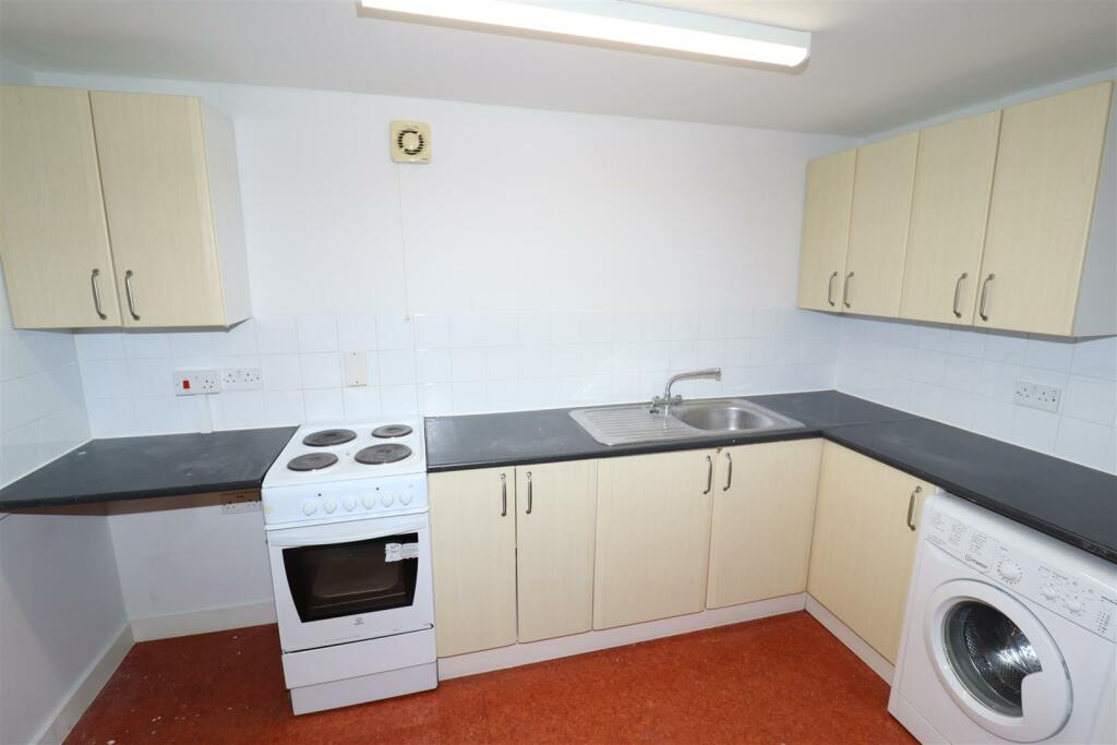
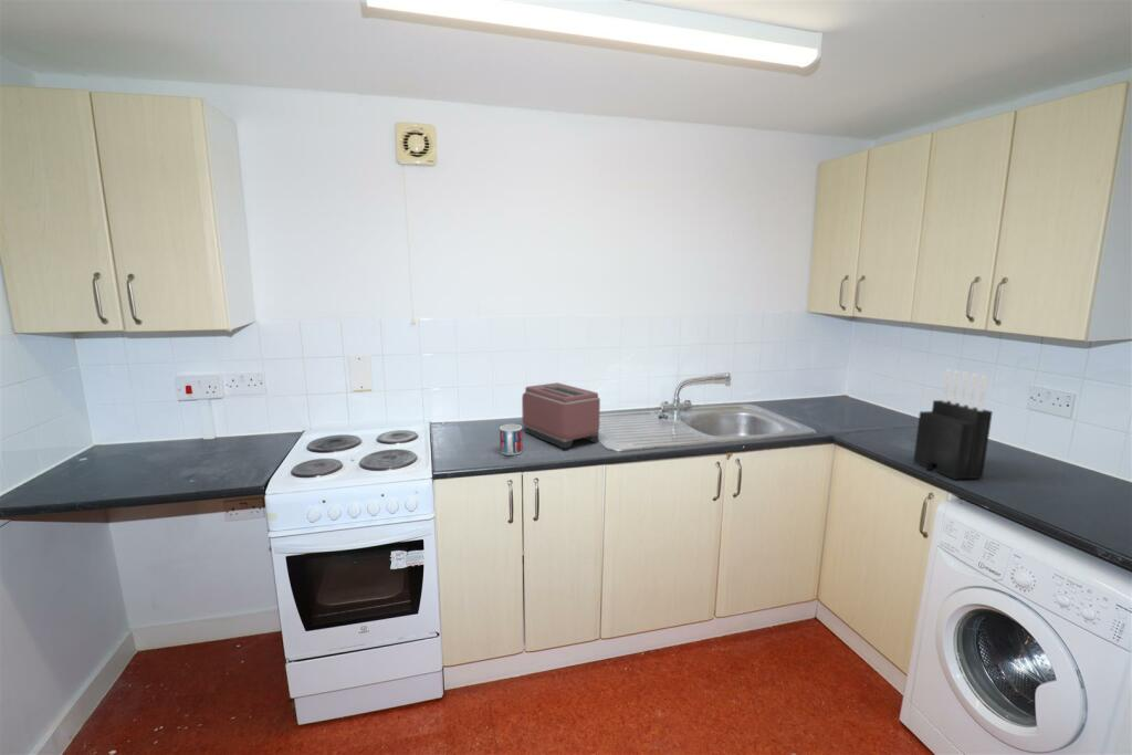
+ mug [499,423,524,457]
+ toaster [521,381,601,450]
+ knife block [912,368,994,481]
